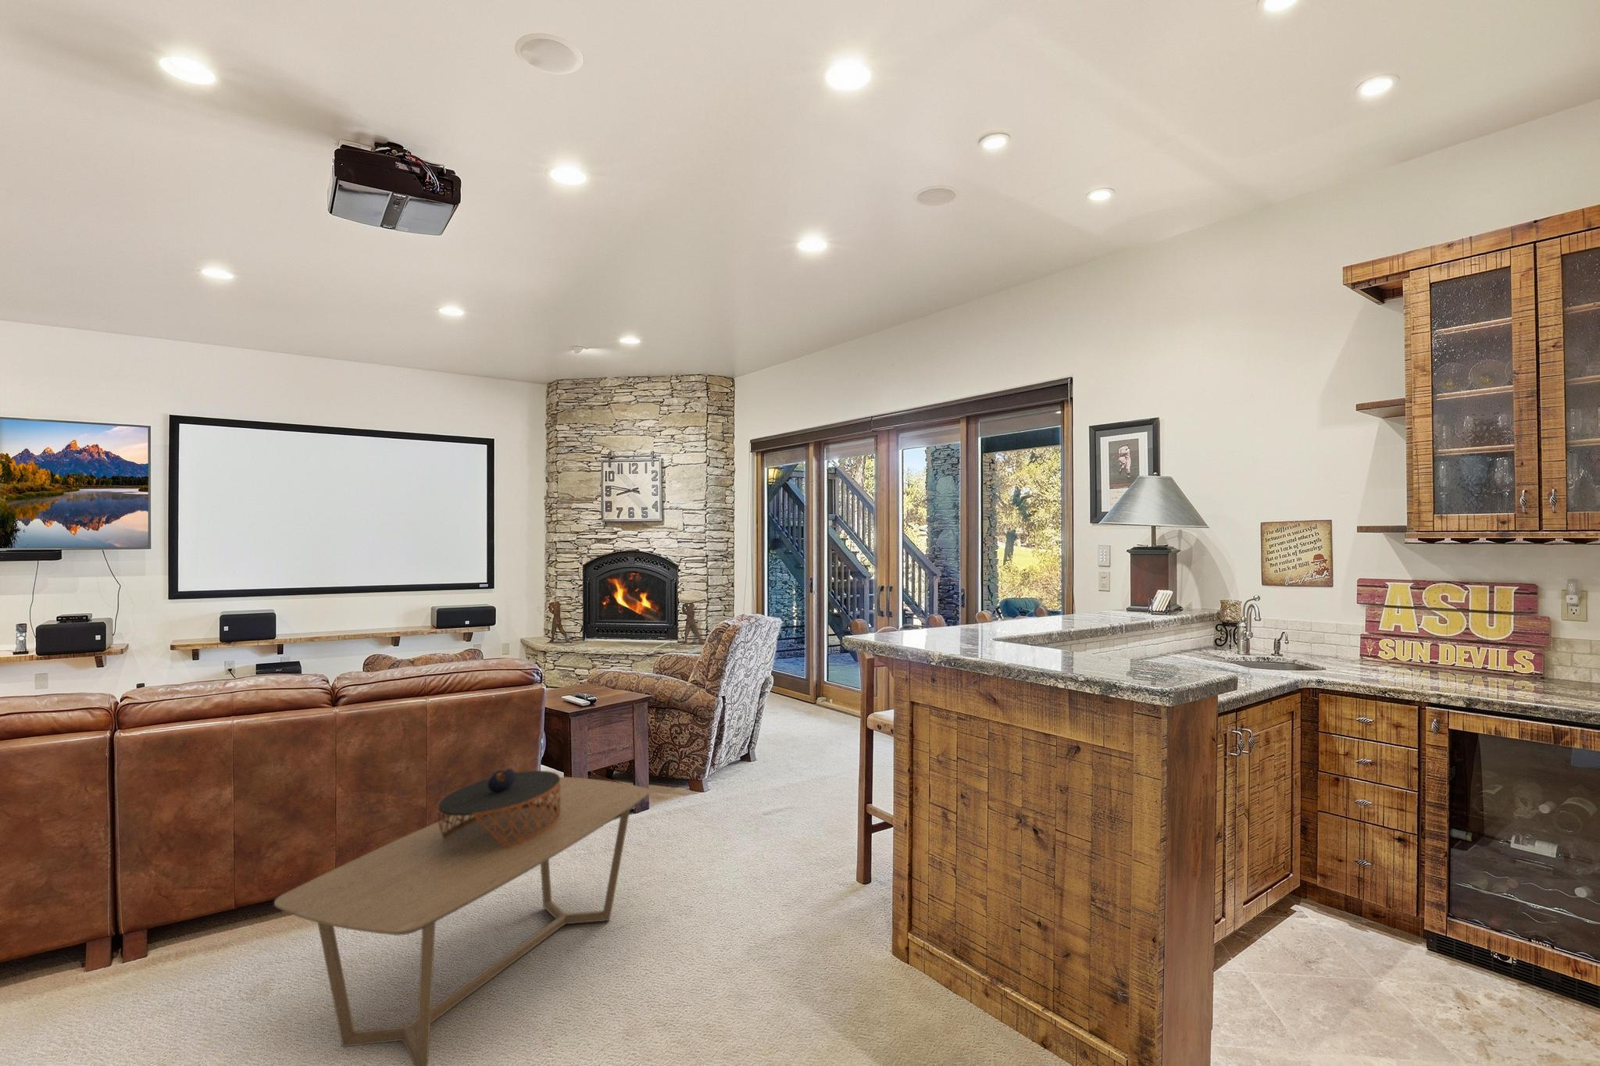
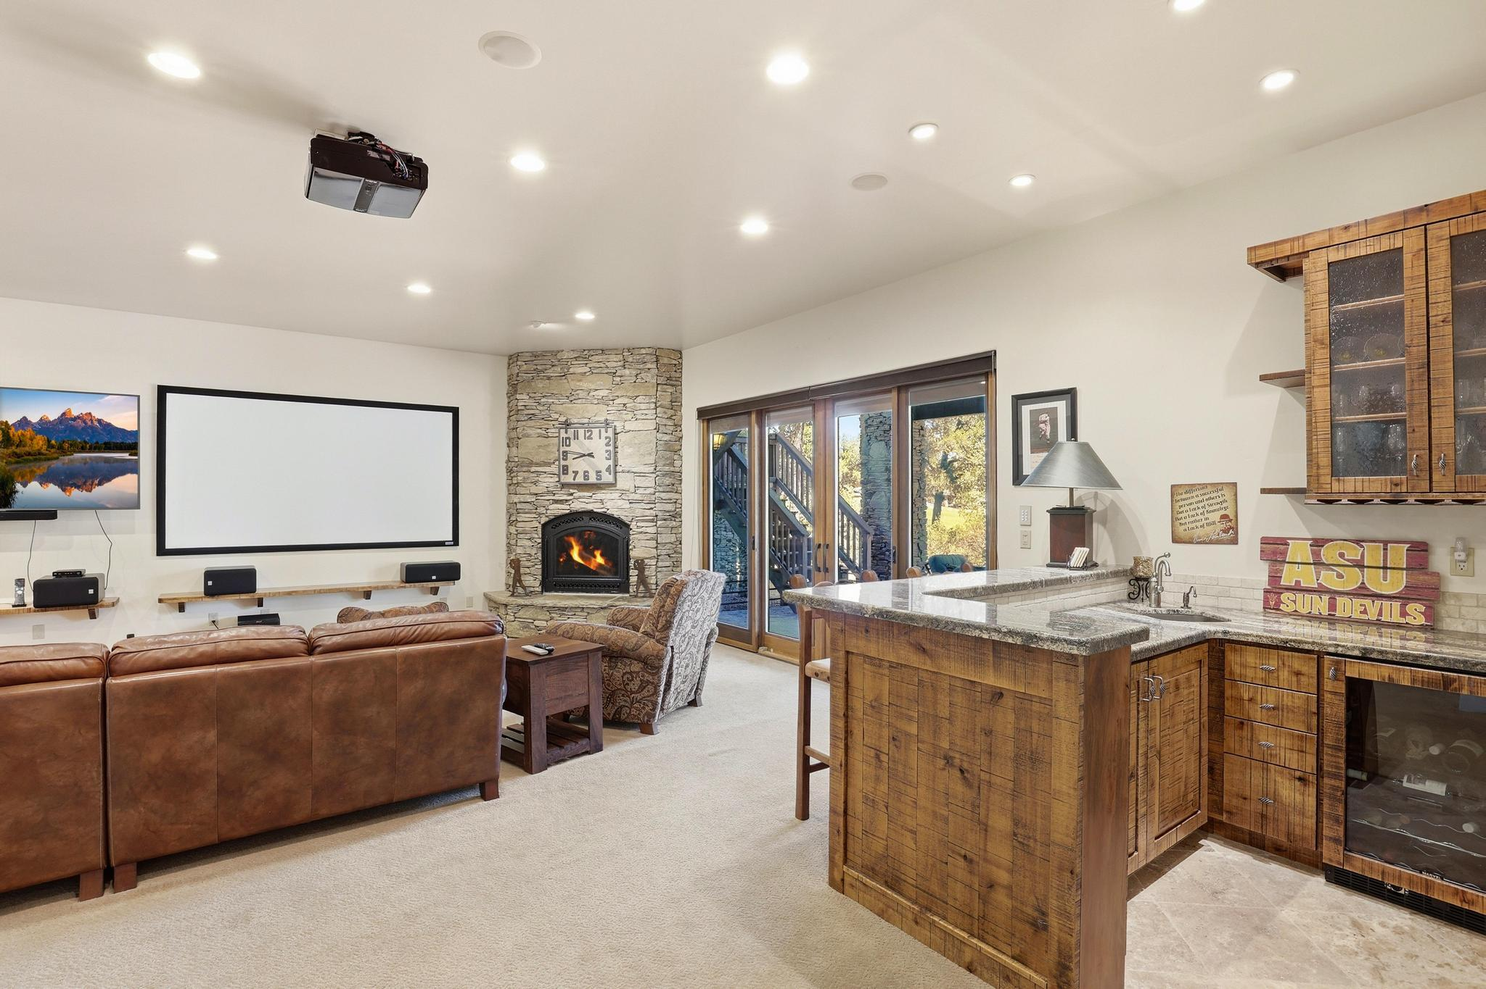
- coffee table [274,776,651,1066]
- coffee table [437,767,561,848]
